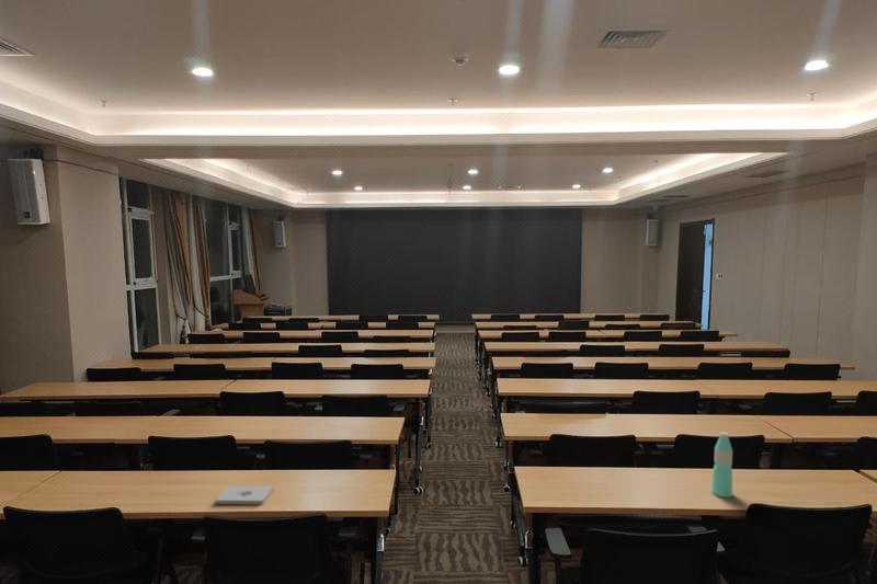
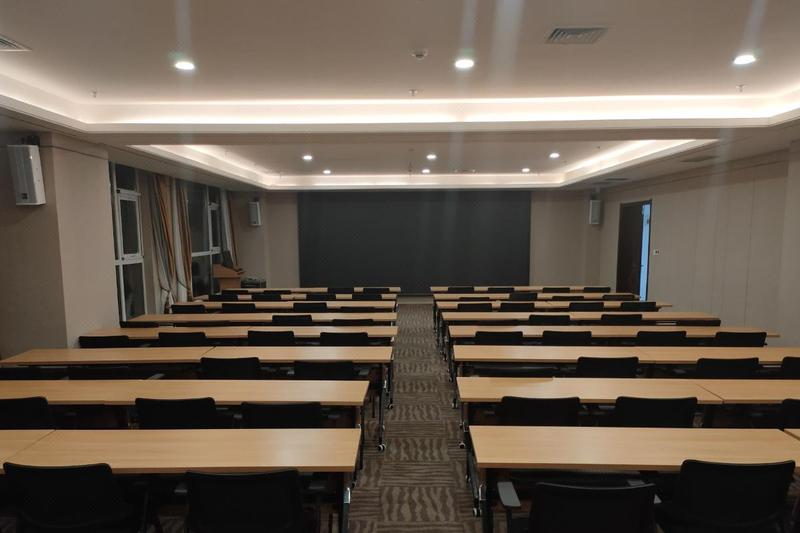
- notepad [215,485,274,505]
- water bottle [710,431,733,499]
